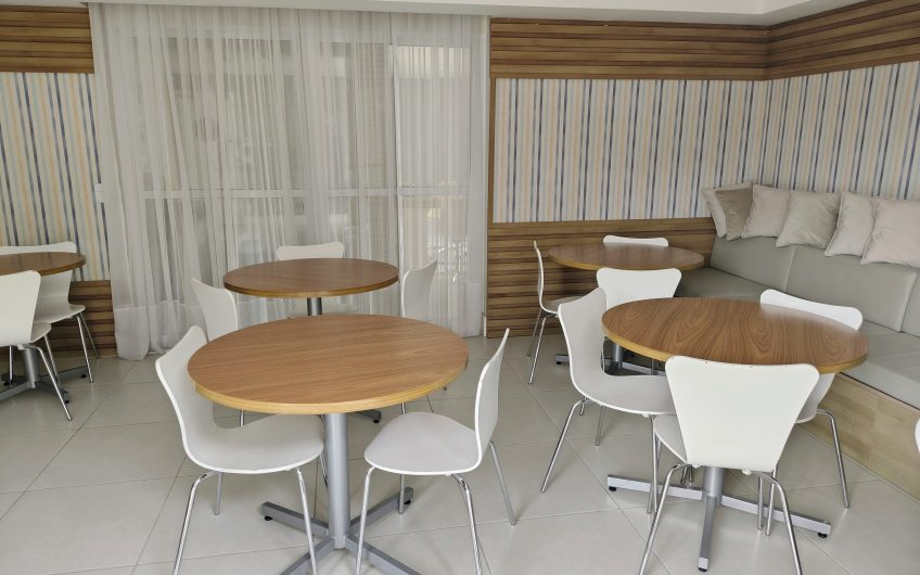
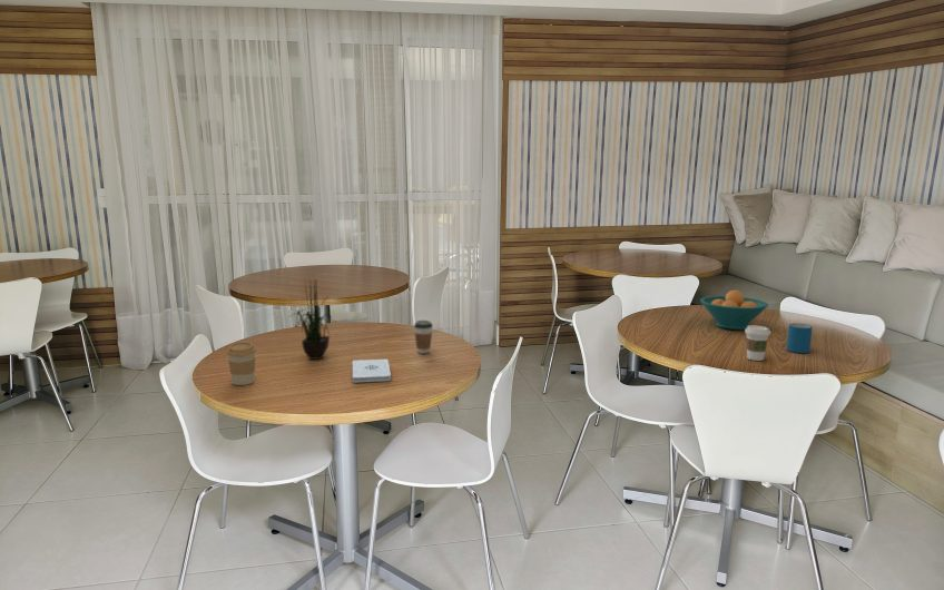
+ notepad [352,358,392,384]
+ potted plant [289,276,336,361]
+ coffee cup [744,324,771,362]
+ coffee cup [226,341,257,386]
+ fruit bowl [699,289,769,331]
+ coffee cup [413,319,434,355]
+ mug [786,323,814,354]
